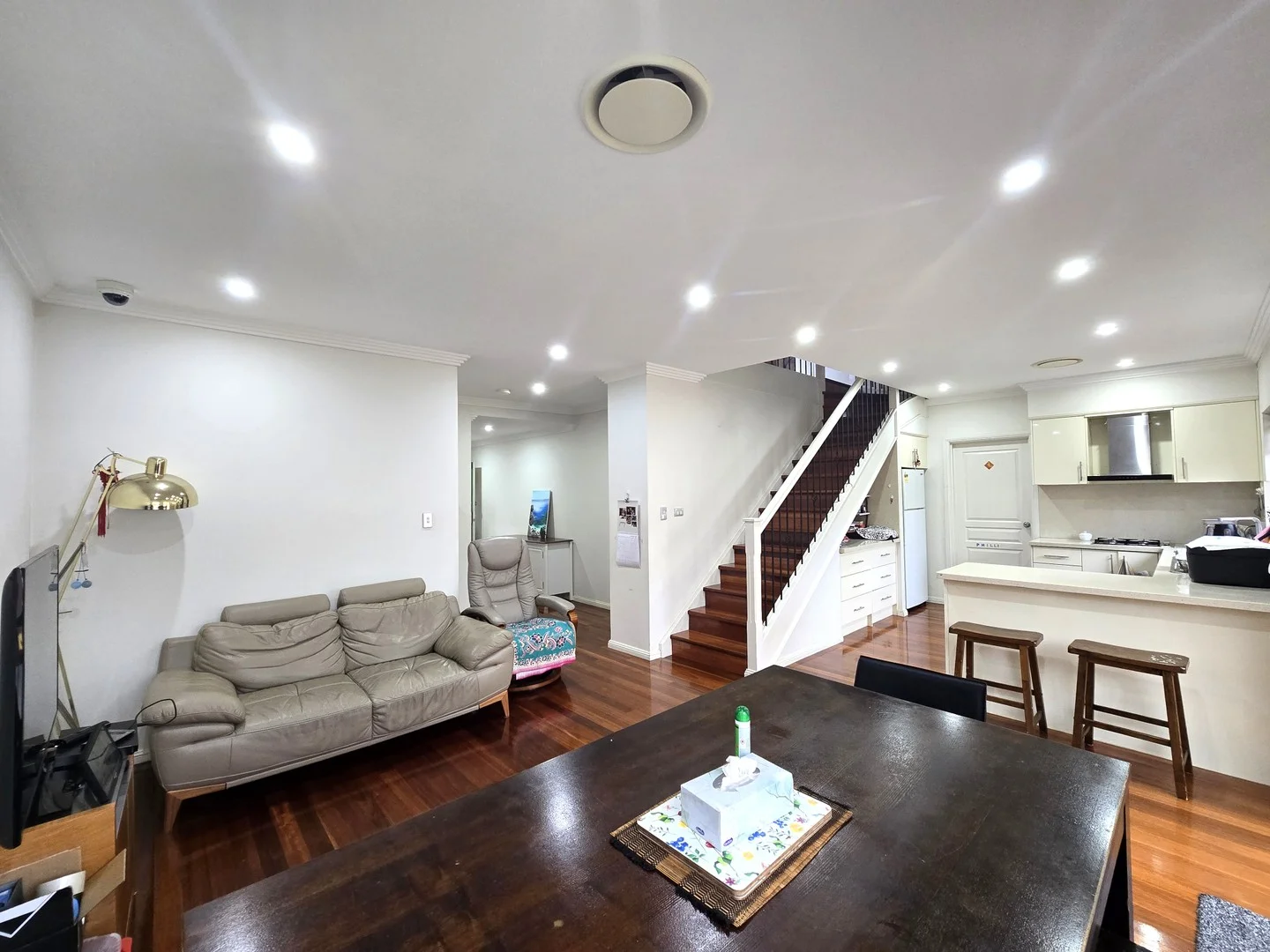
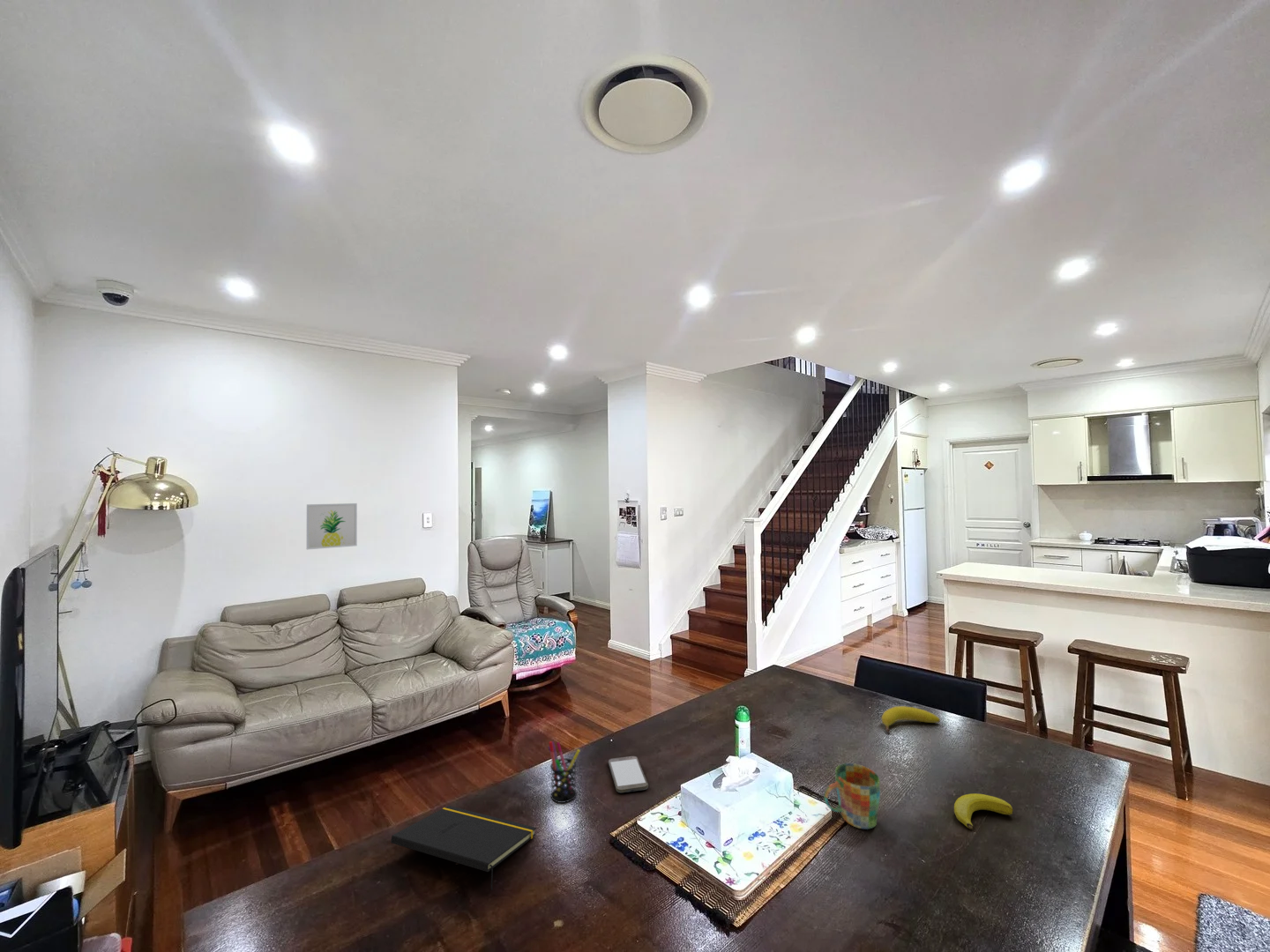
+ smartphone [608,755,649,793]
+ pen holder [548,740,581,804]
+ wall art [306,502,358,550]
+ banana [953,792,1014,830]
+ mug [823,762,881,830]
+ fruit [880,705,941,734]
+ notepad [390,805,537,891]
